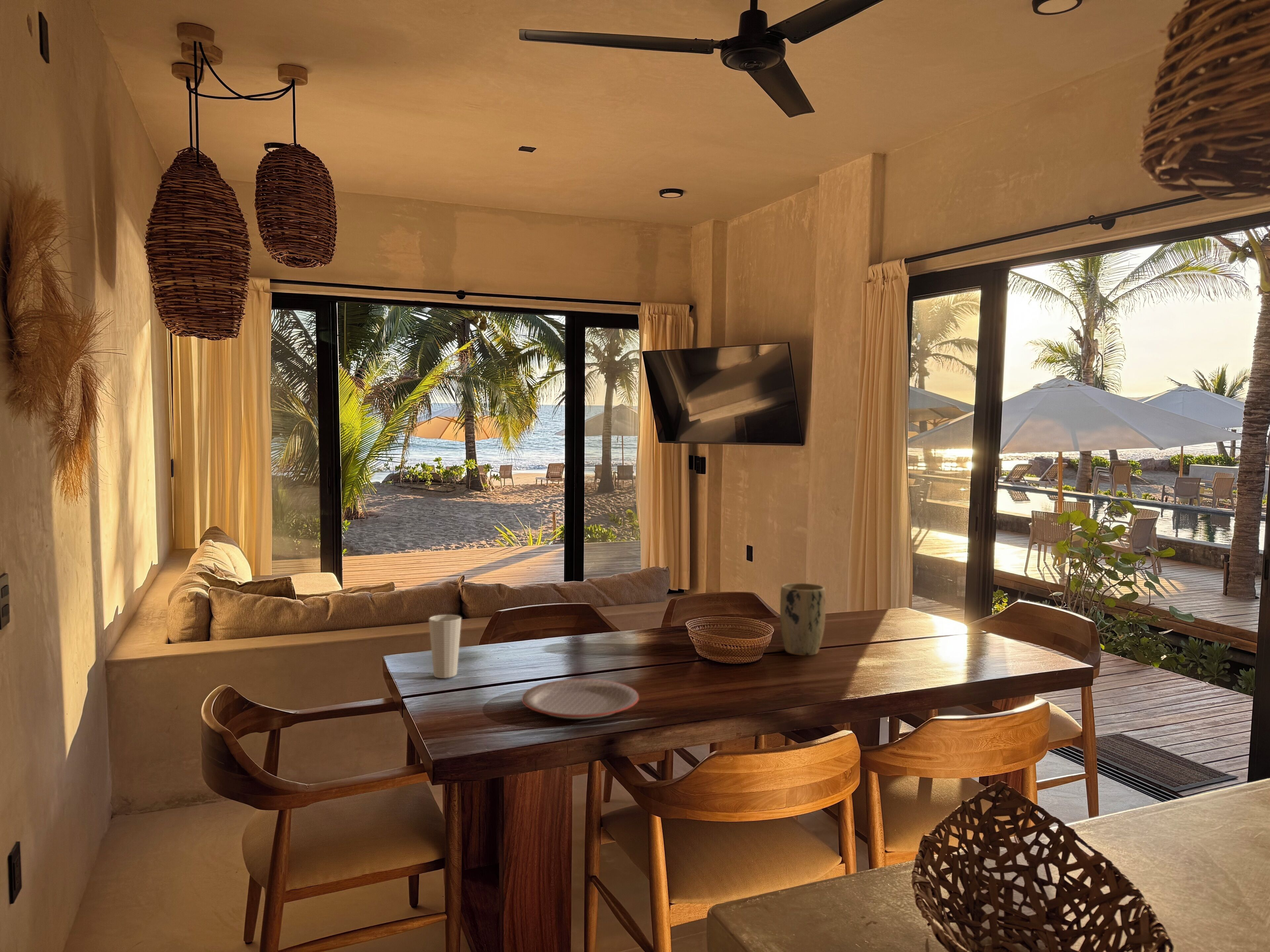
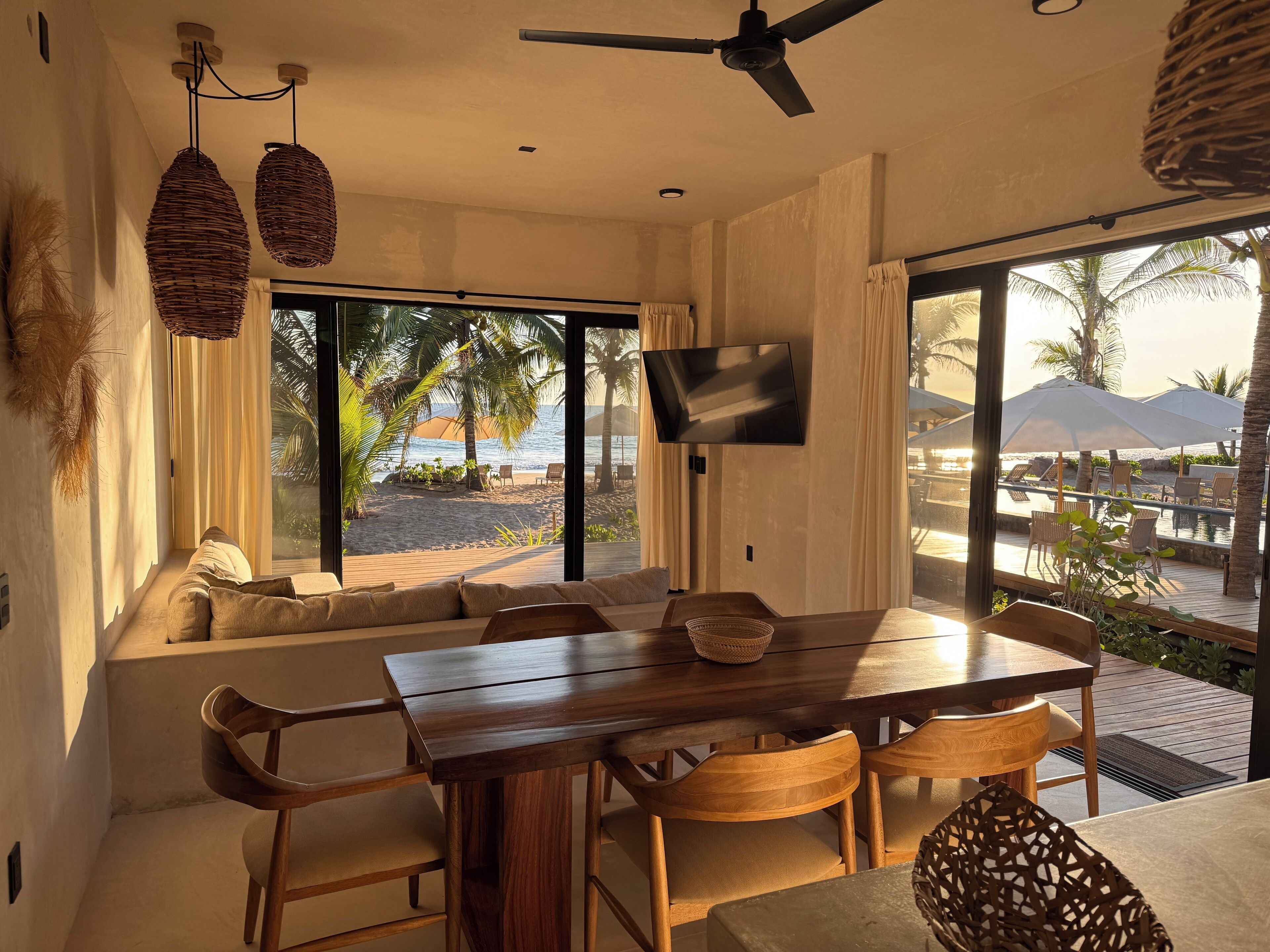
- plant pot [780,583,826,656]
- plate [521,679,639,719]
- cup [428,614,462,679]
